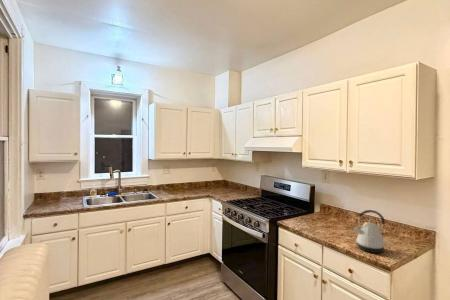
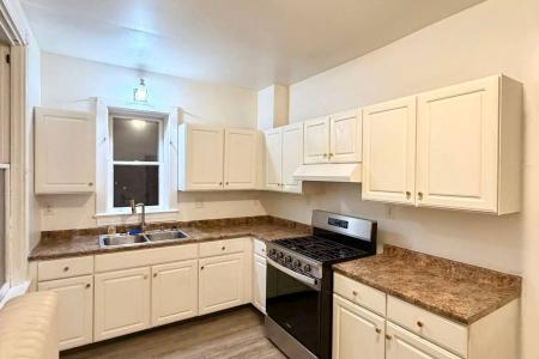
- kettle [352,209,388,254]
